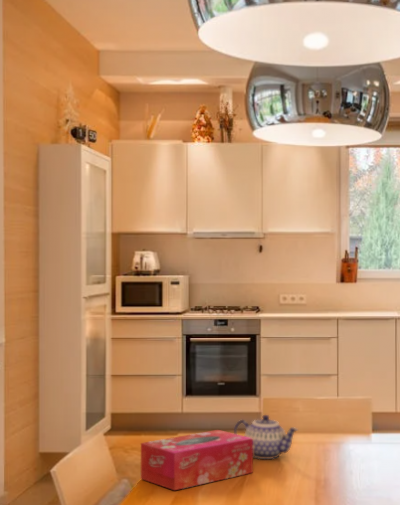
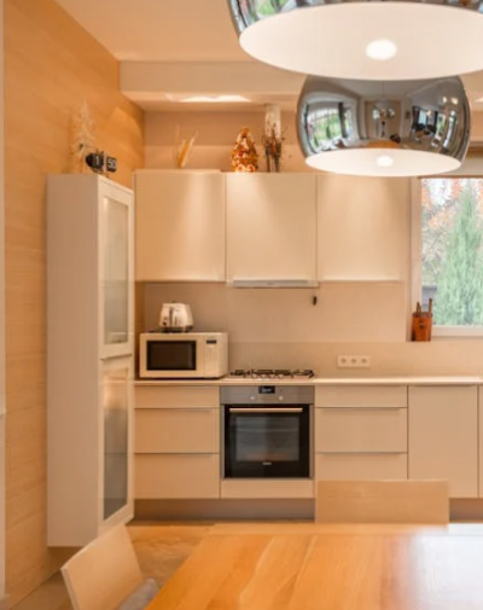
- teapot [233,414,299,460]
- tissue box [140,429,254,491]
